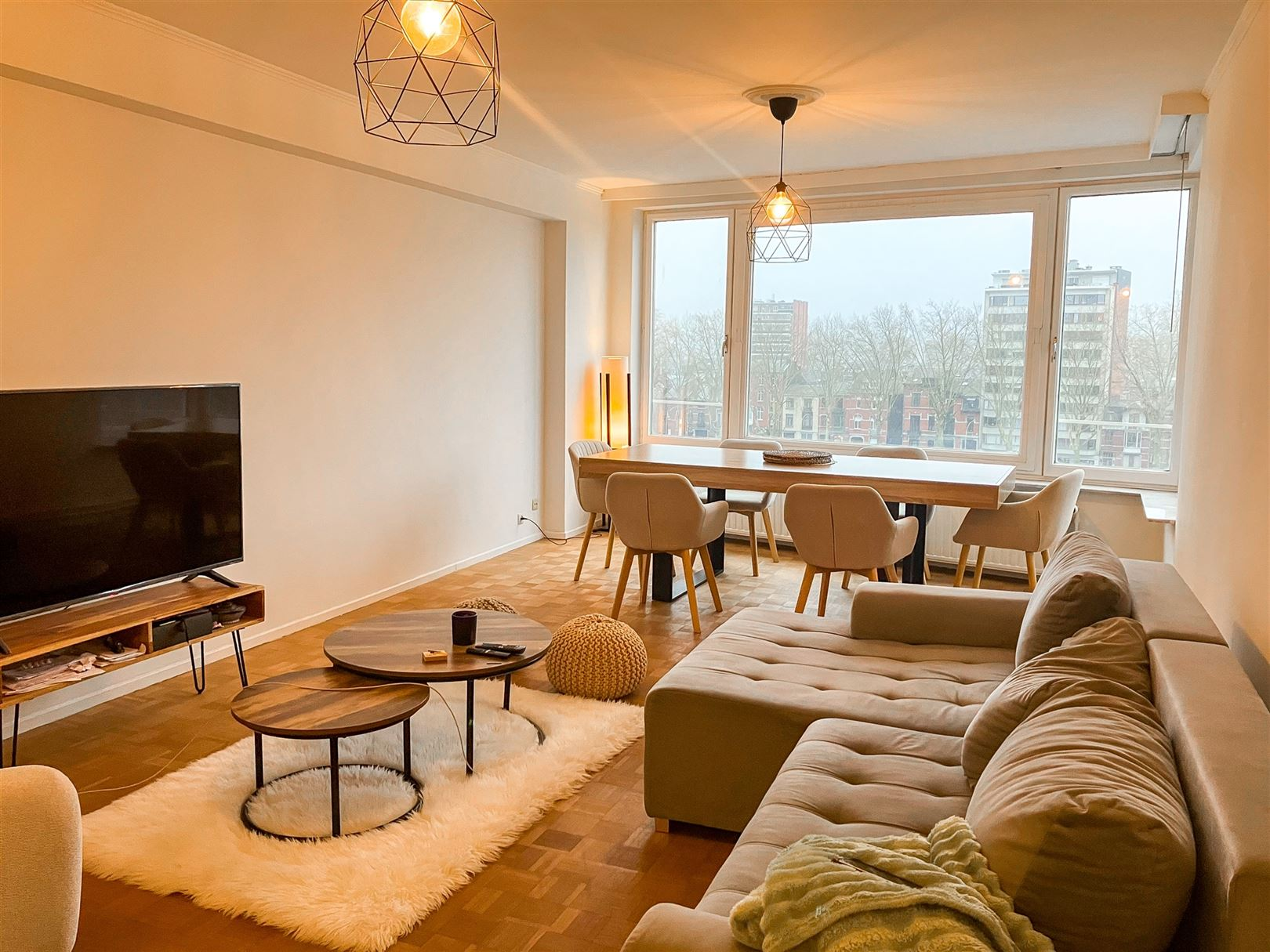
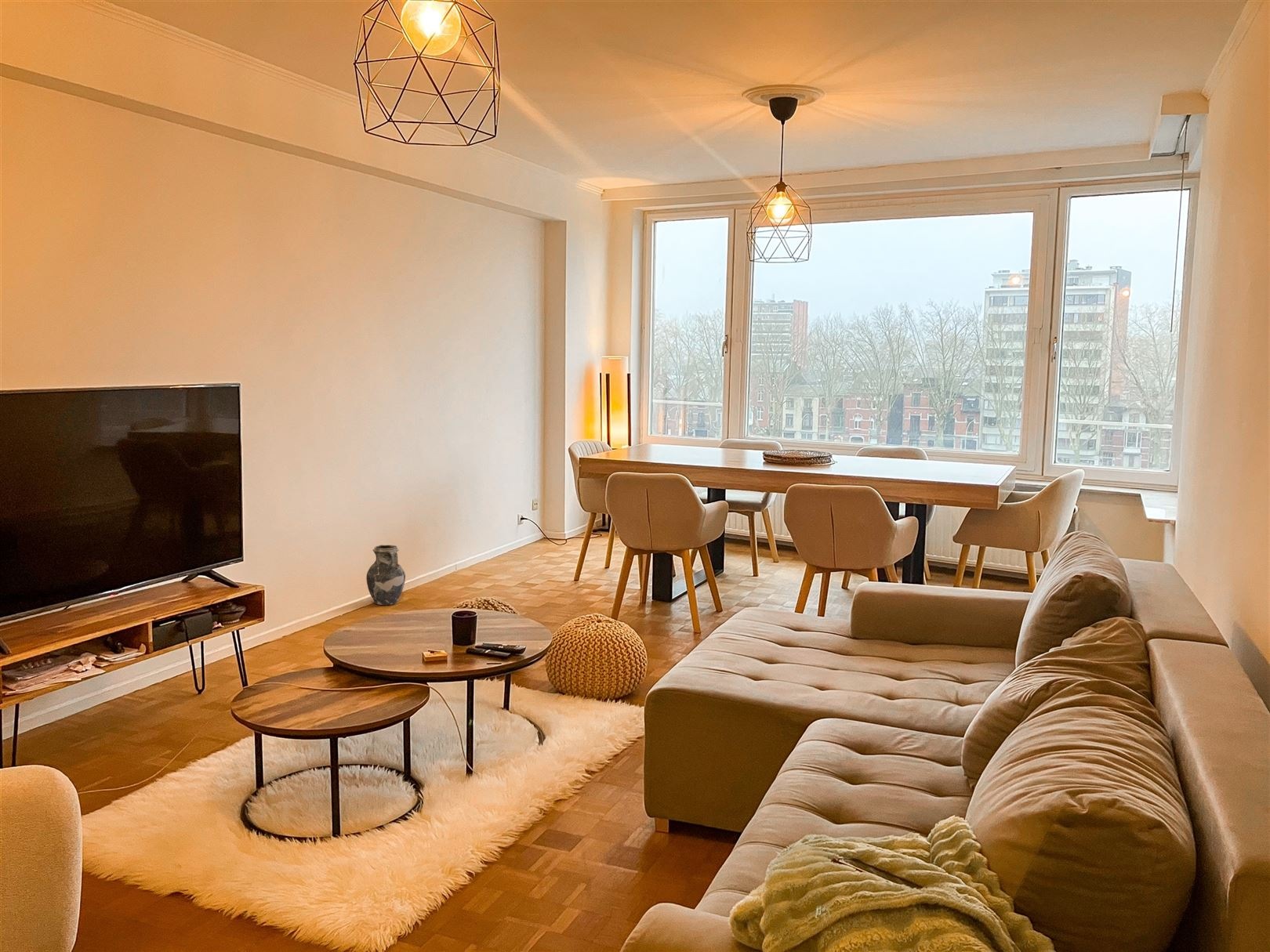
+ ceramic jug [365,545,406,606]
